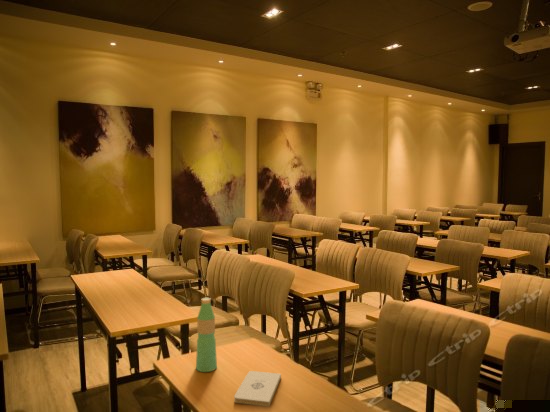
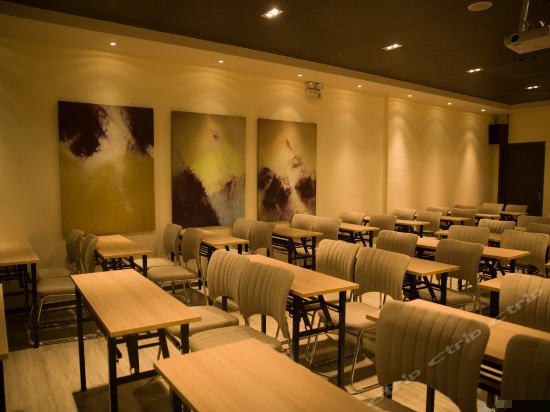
- notepad [233,370,282,407]
- water bottle [195,297,218,373]
